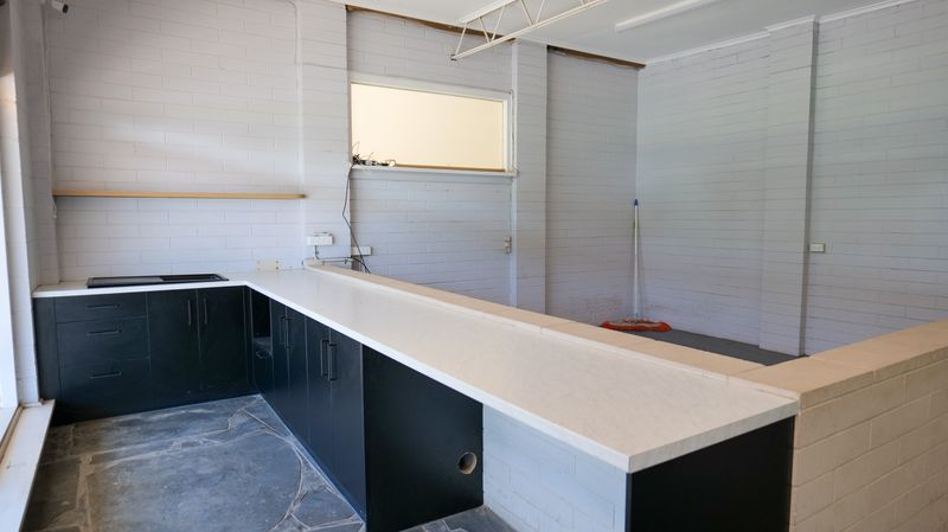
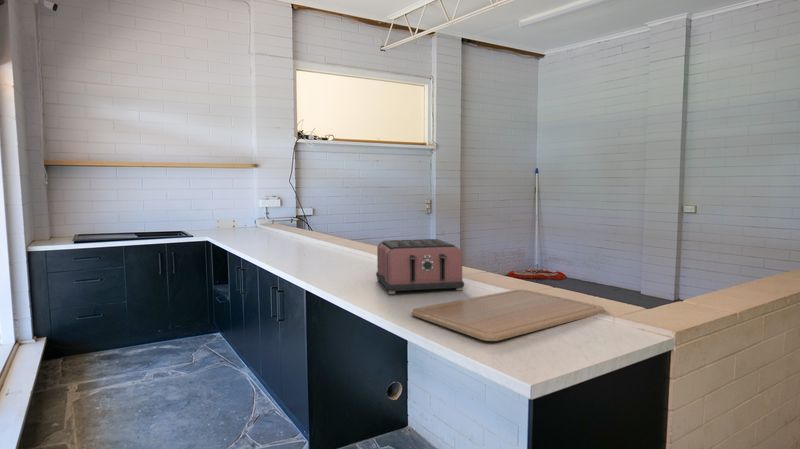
+ chopping board [411,289,605,342]
+ toaster [375,238,465,295]
